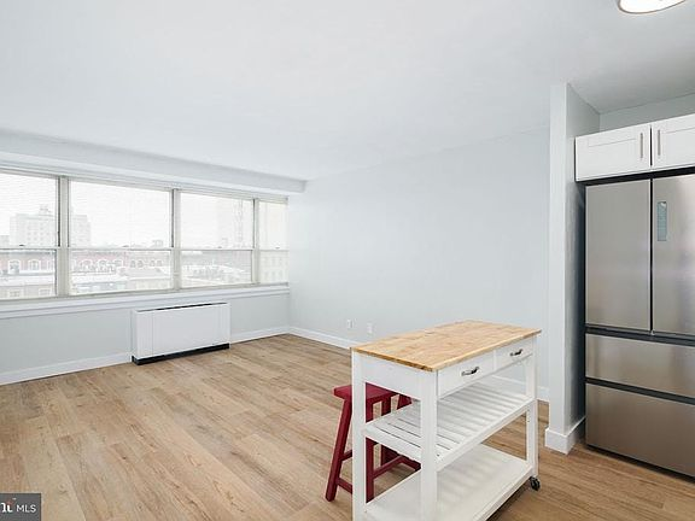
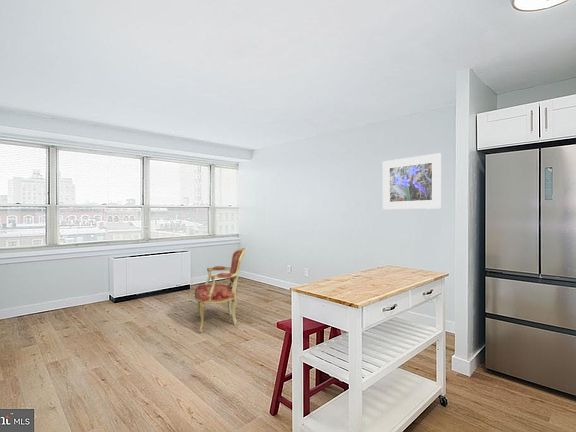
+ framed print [382,152,442,210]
+ armchair [194,247,246,333]
